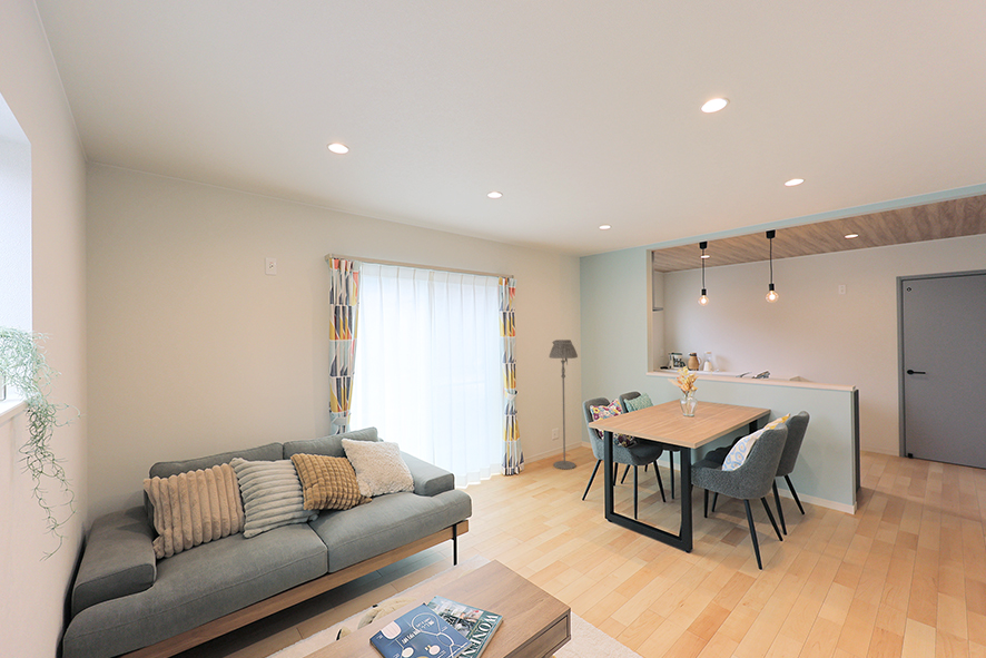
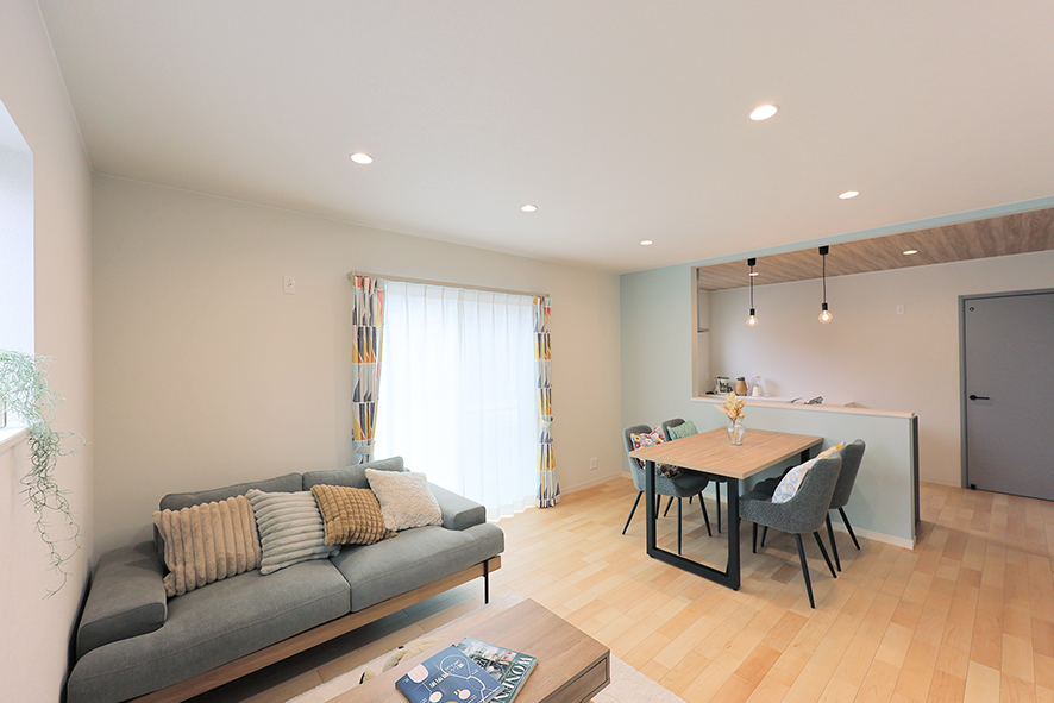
- floor lamp [548,338,579,470]
